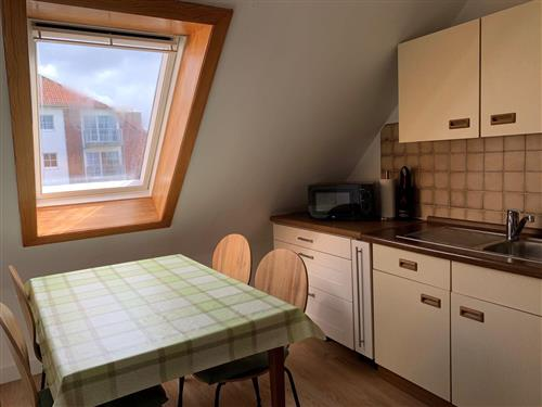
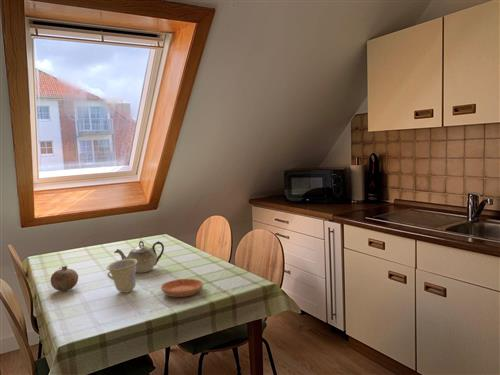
+ saucer [160,278,204,298]
+ teapot [113,240,165,274]
+ cup [105,259,137,294]
+ fruit [50,265,79,292]
